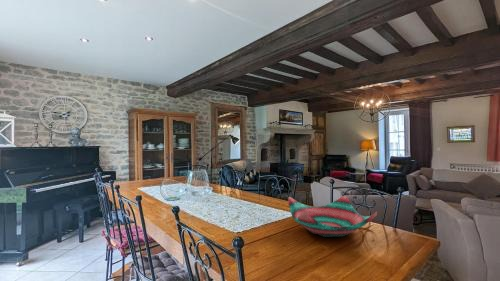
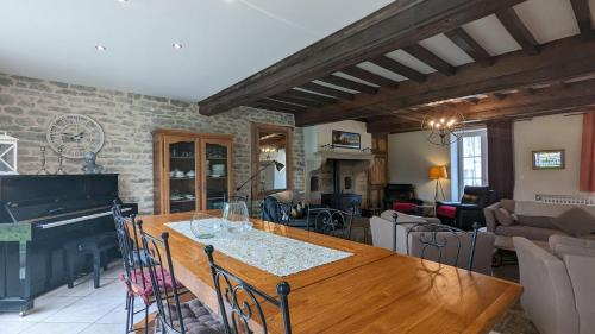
- decorative bowl [287,195,378,238]
